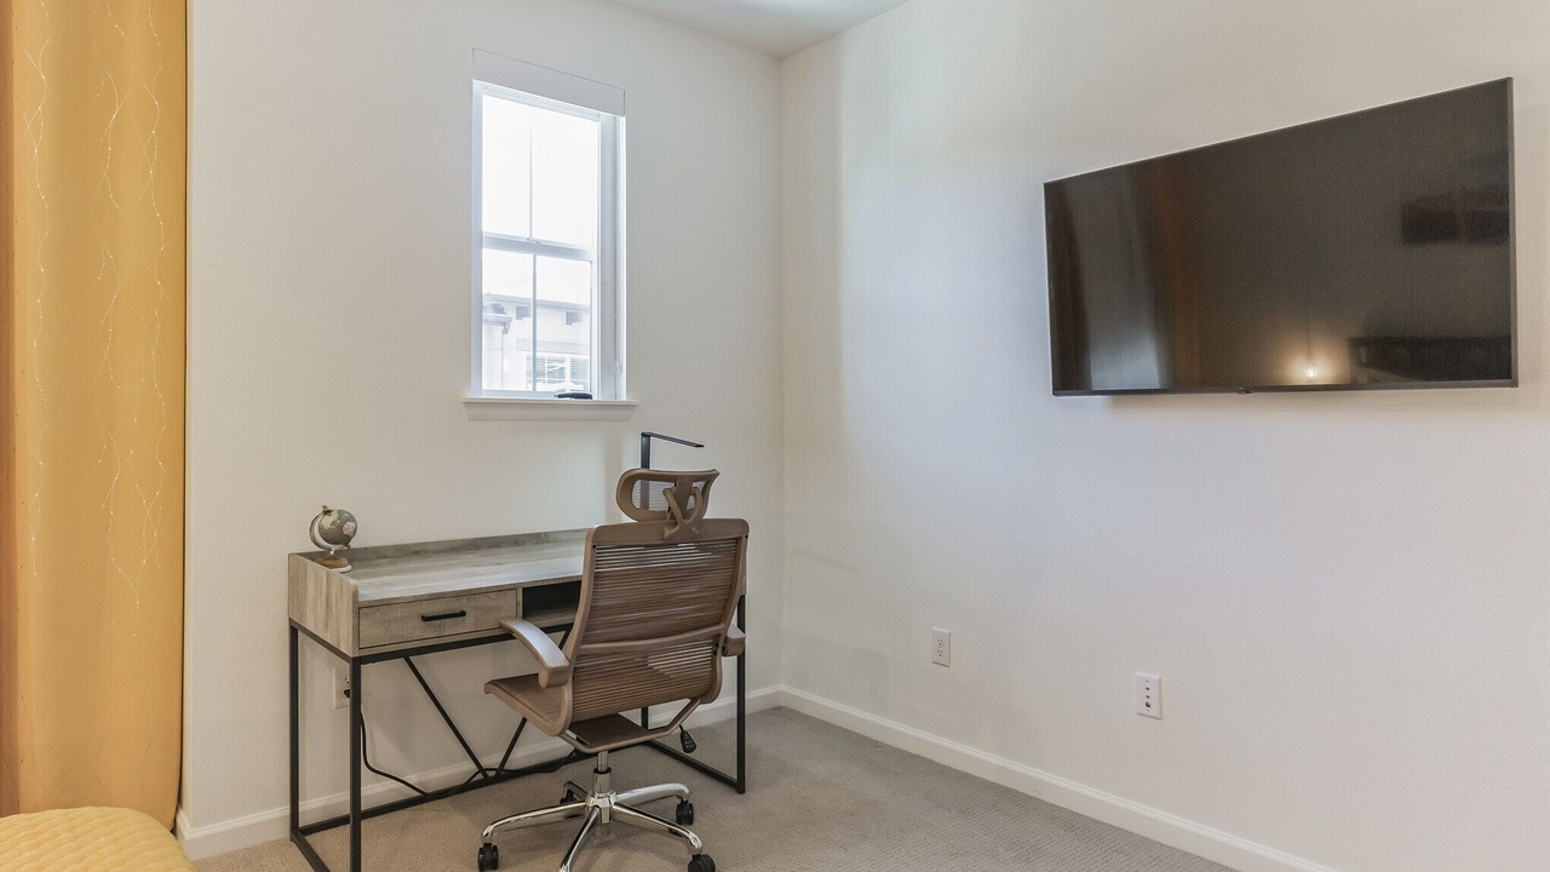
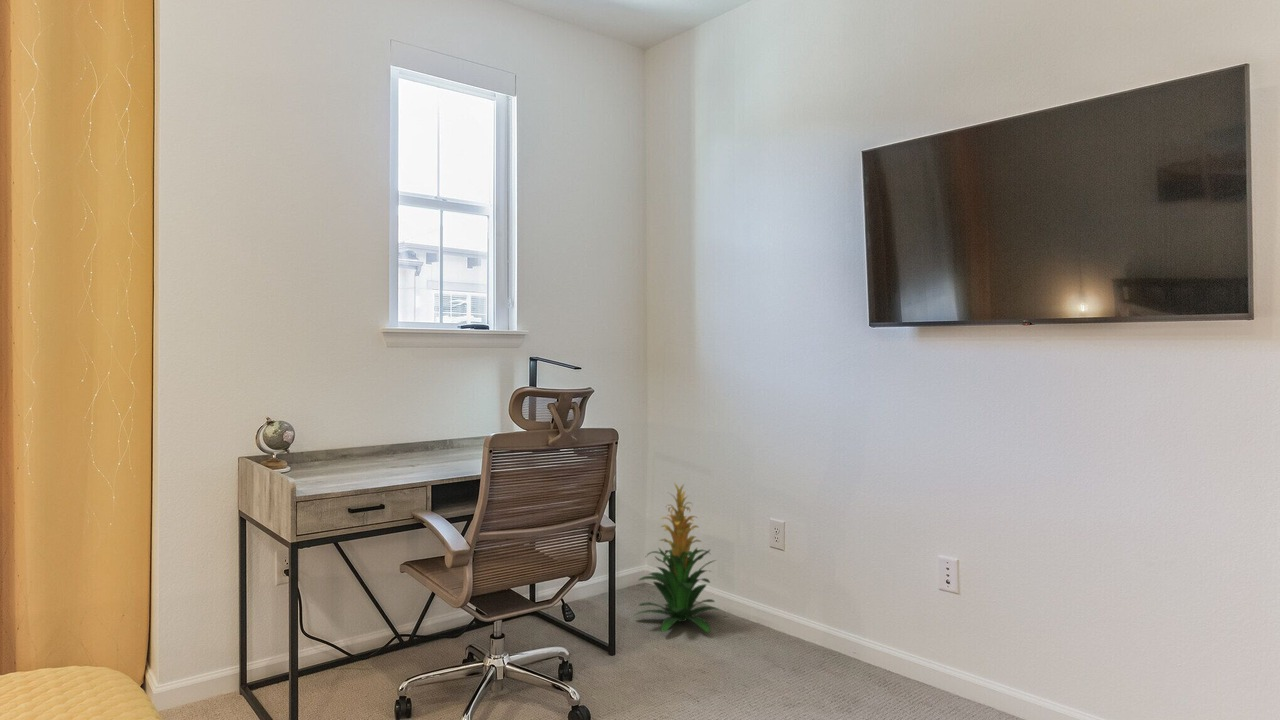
+ indoor plant [632,482,724,634]
